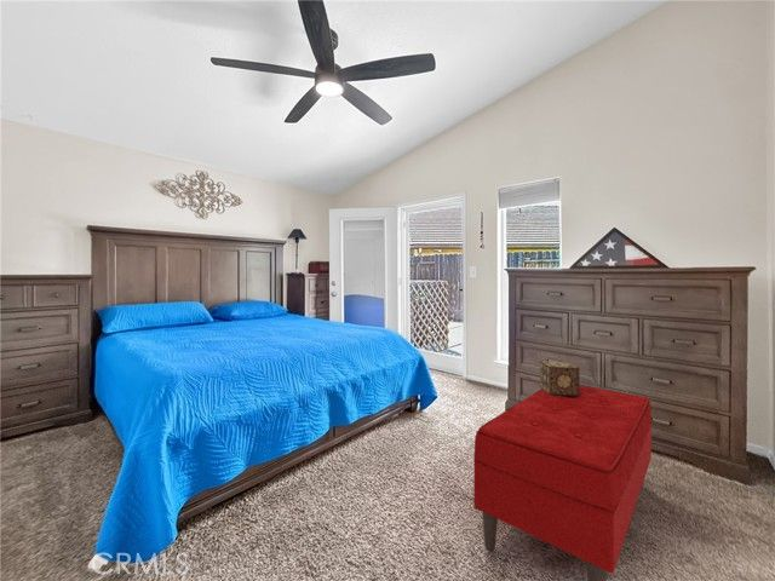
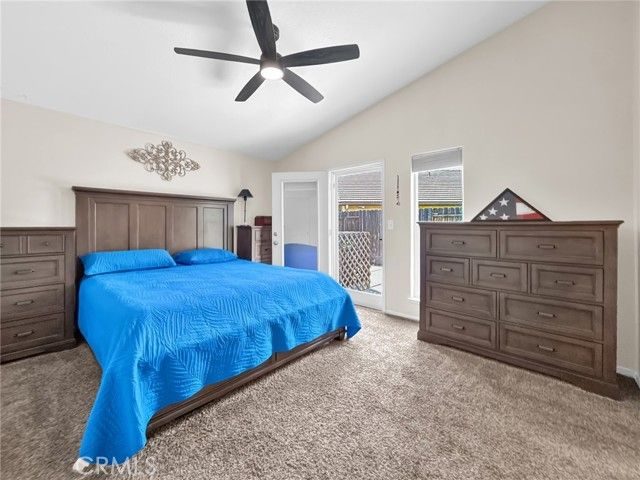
- decorative box [539,359,580,396]
- bench [472,385,653,581]
